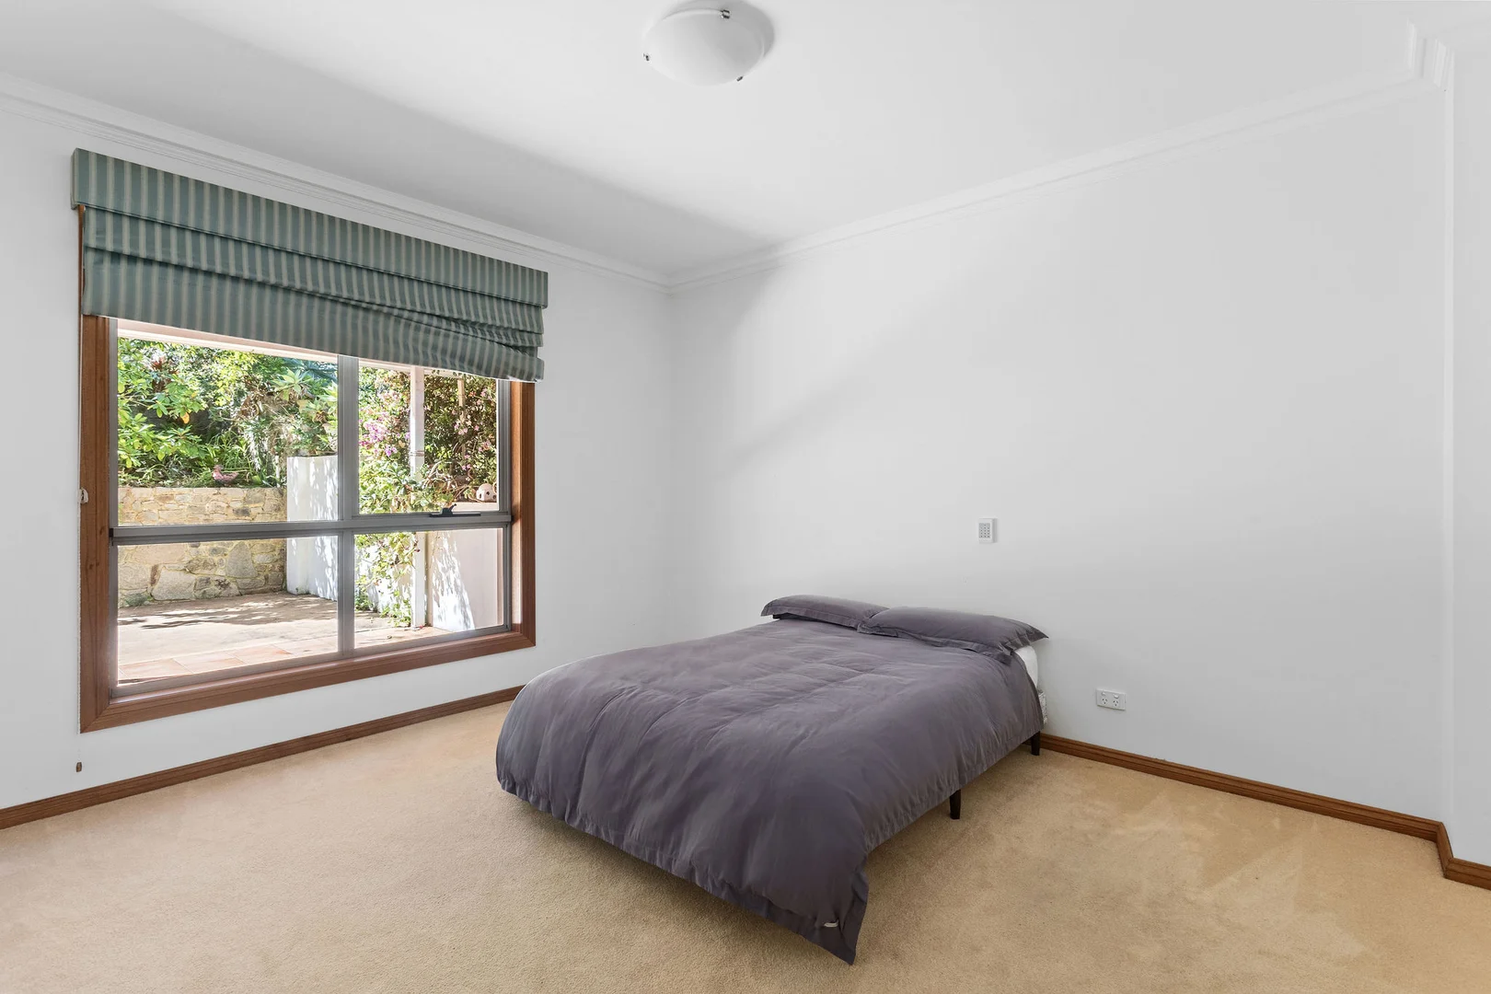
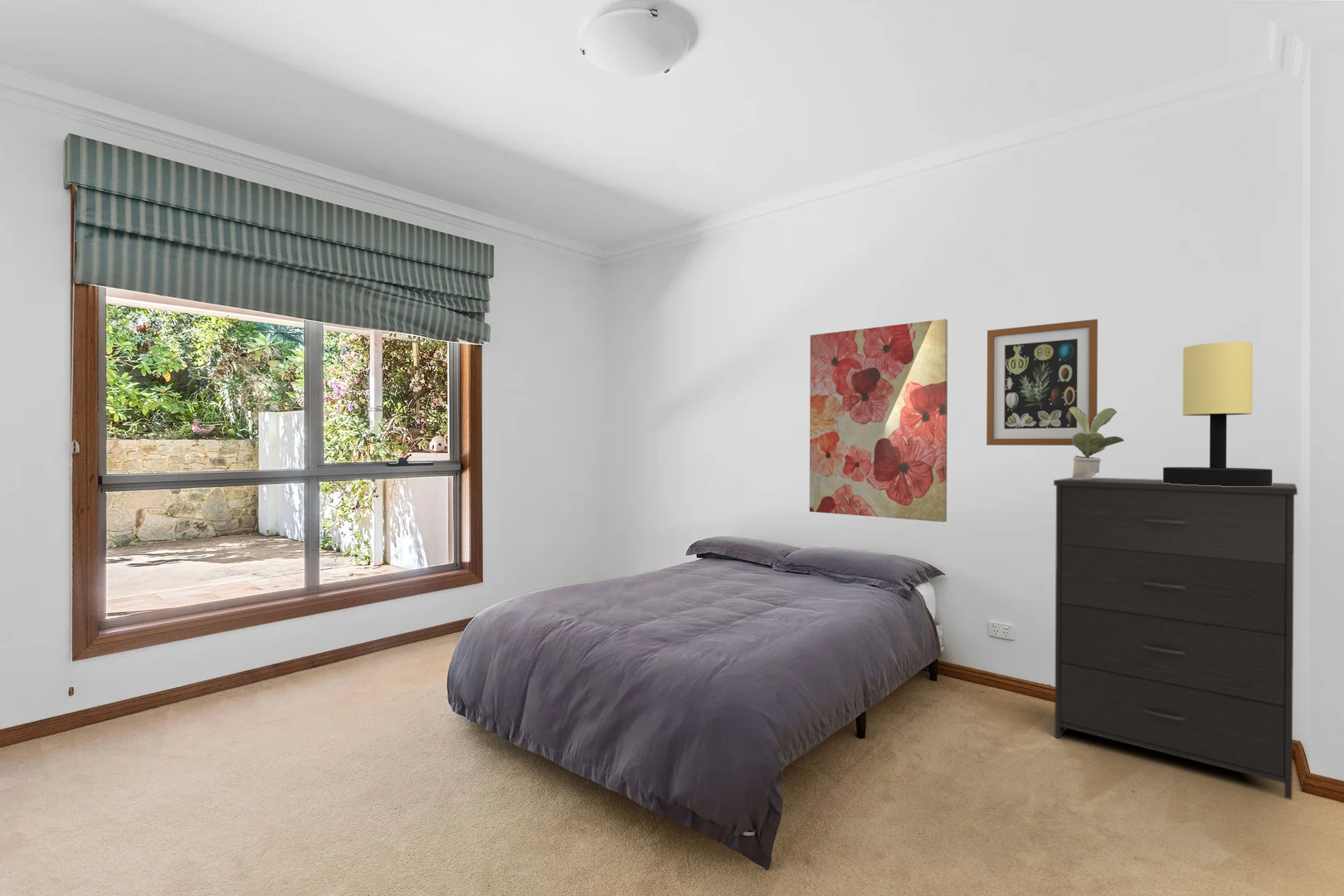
+ wall art [986,319,1098,446]
+ potted plant [1069,407,1125,480]
+ dresser [1053,477,1298,801]
+ wall art [809,319,948,523]
+ table lamp [1162,341,1273,486]
